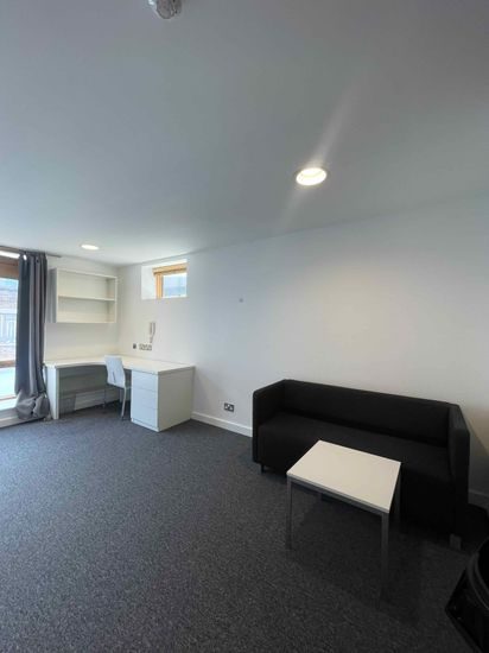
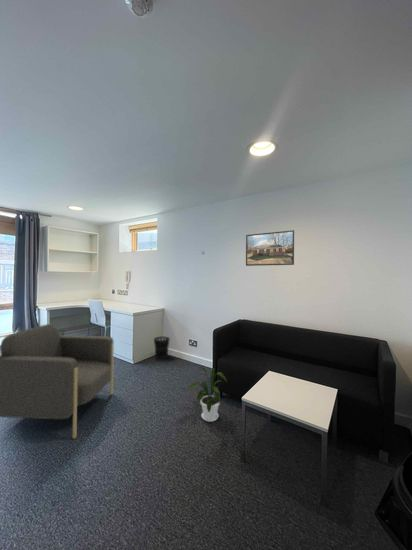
+ wastebasket [153,336,171,360]
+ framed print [245,229,295,267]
+ house plant [184,363,228,423]
+ armchair [0,323,115,440]
